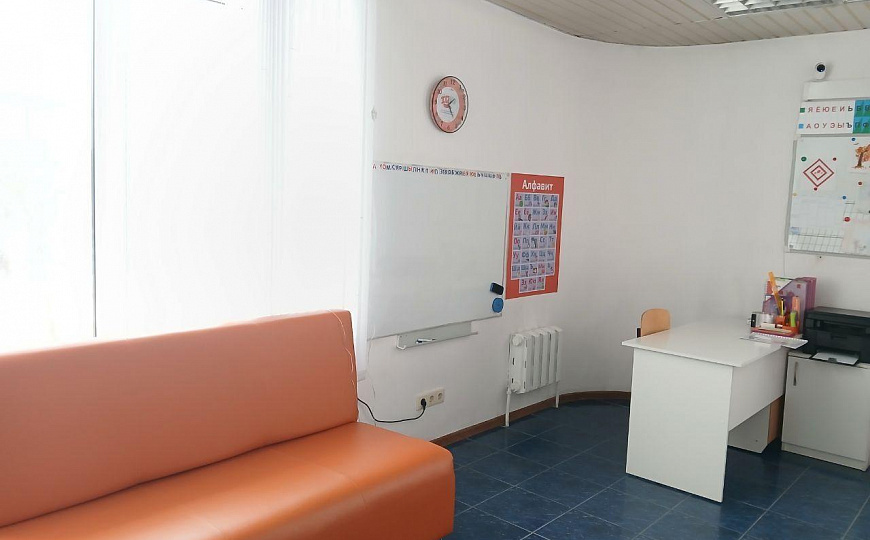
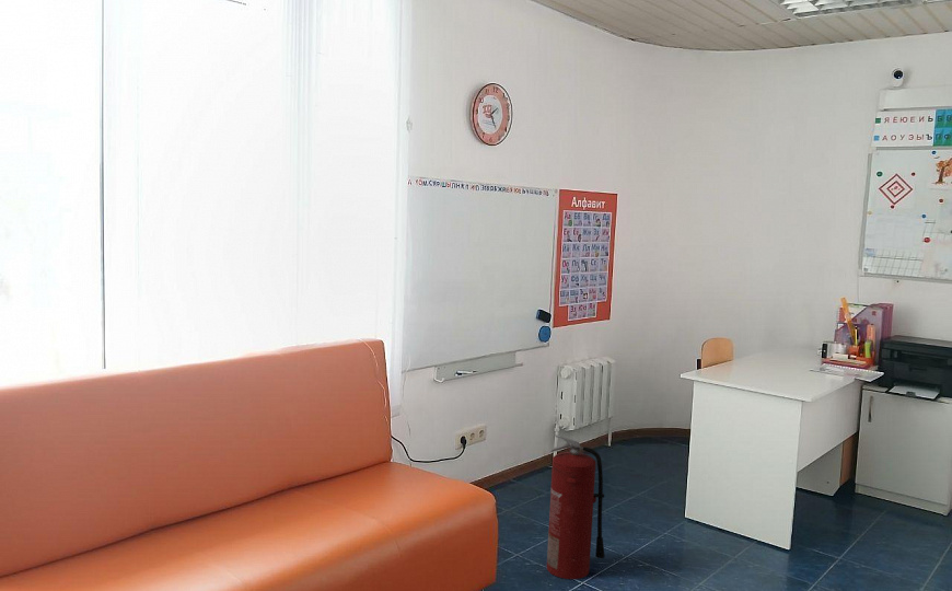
+ fire extinguisher [546,434,606,580]
